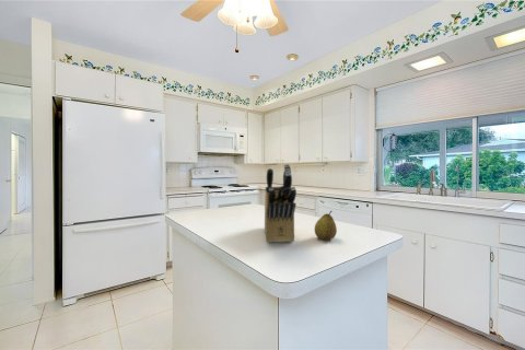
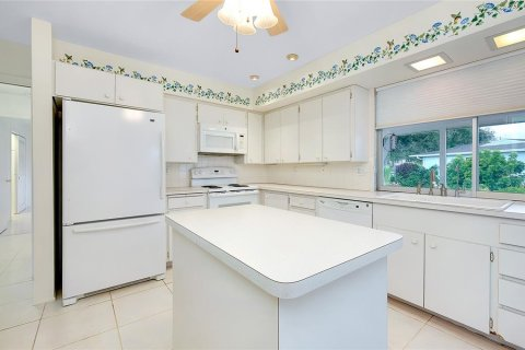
- fruit [314,210,338,241]
- knife block [264,163,298,244]
